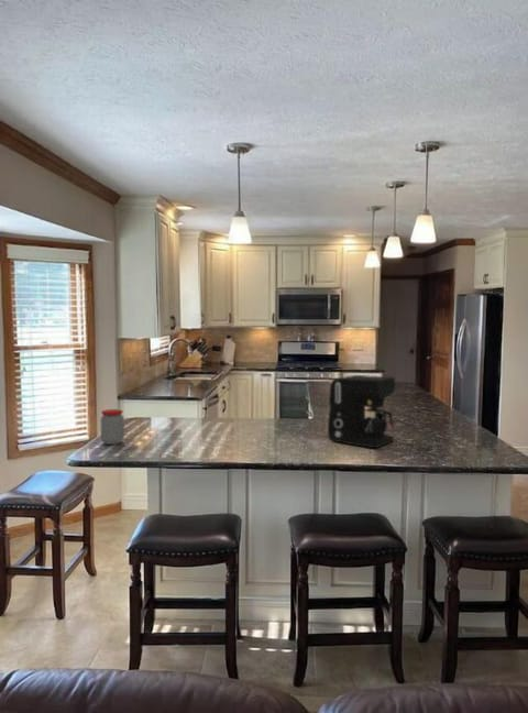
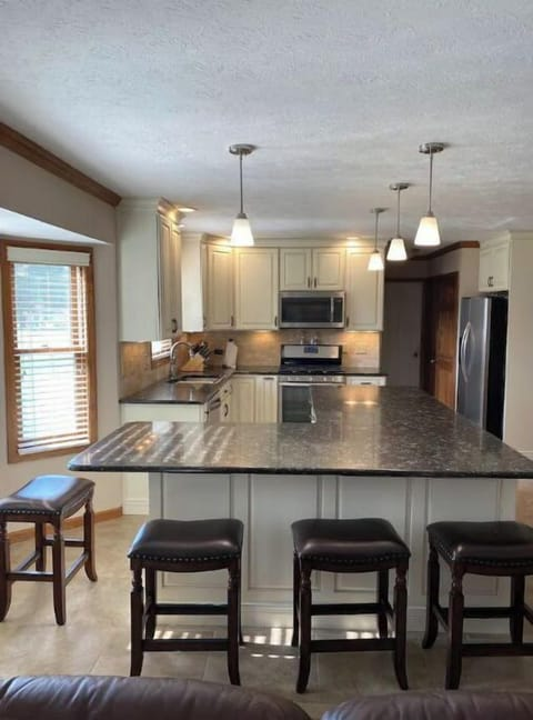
- jar [100,408,125,446]
- coffee maker [327,374,396,449]
